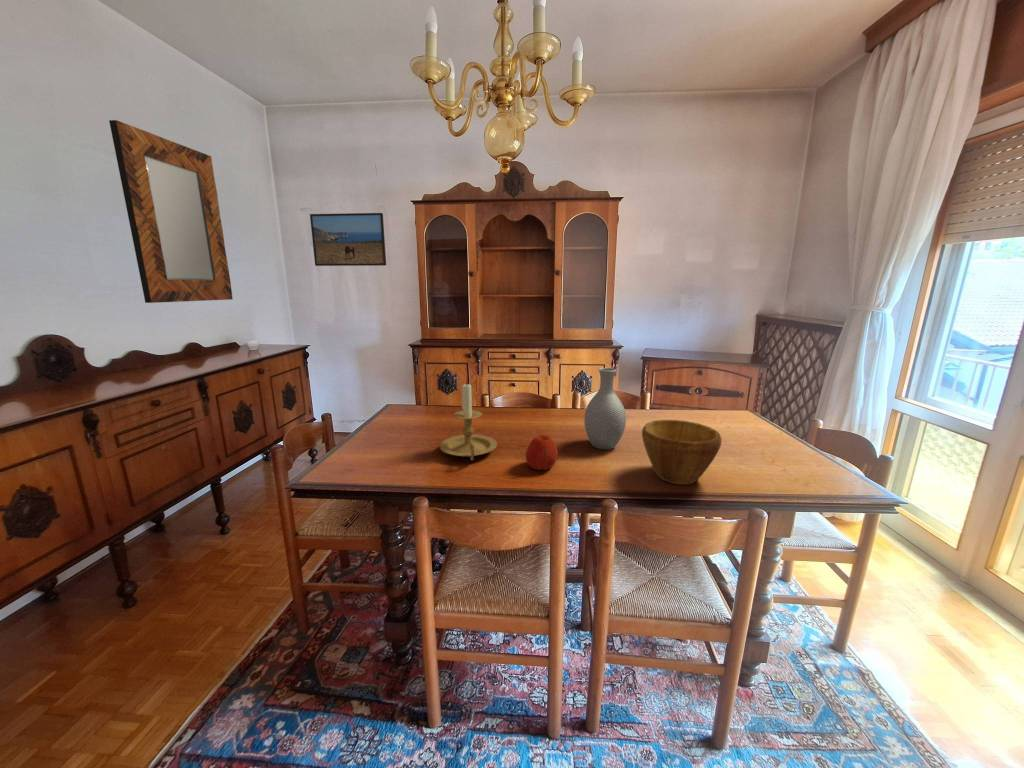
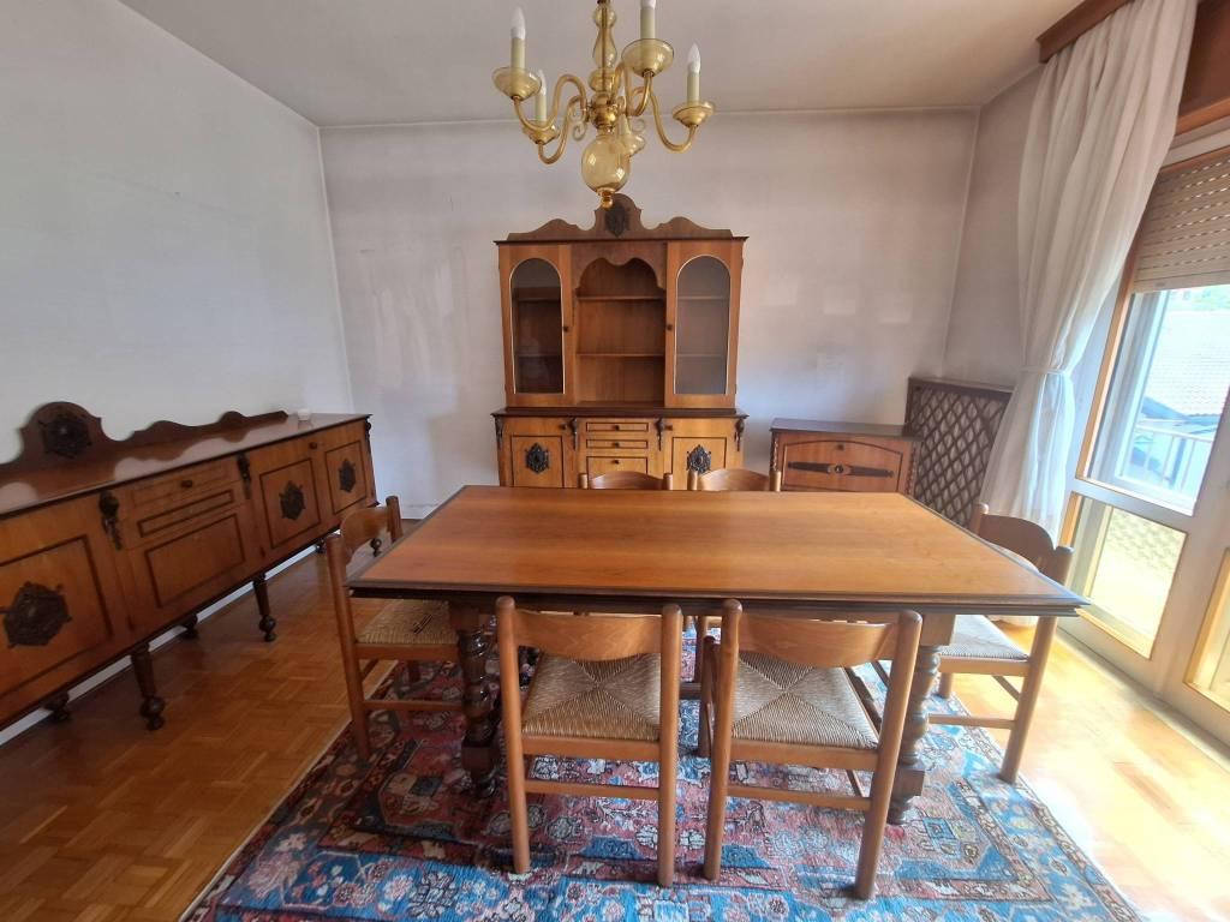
- candle holder [439,381,498,462]
- home mirror [108,119,234,304]
- bowl [641,419,722,486]
- vase [583,367,627,450]
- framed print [309,212,387,267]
- apple [525,434,559,471]
